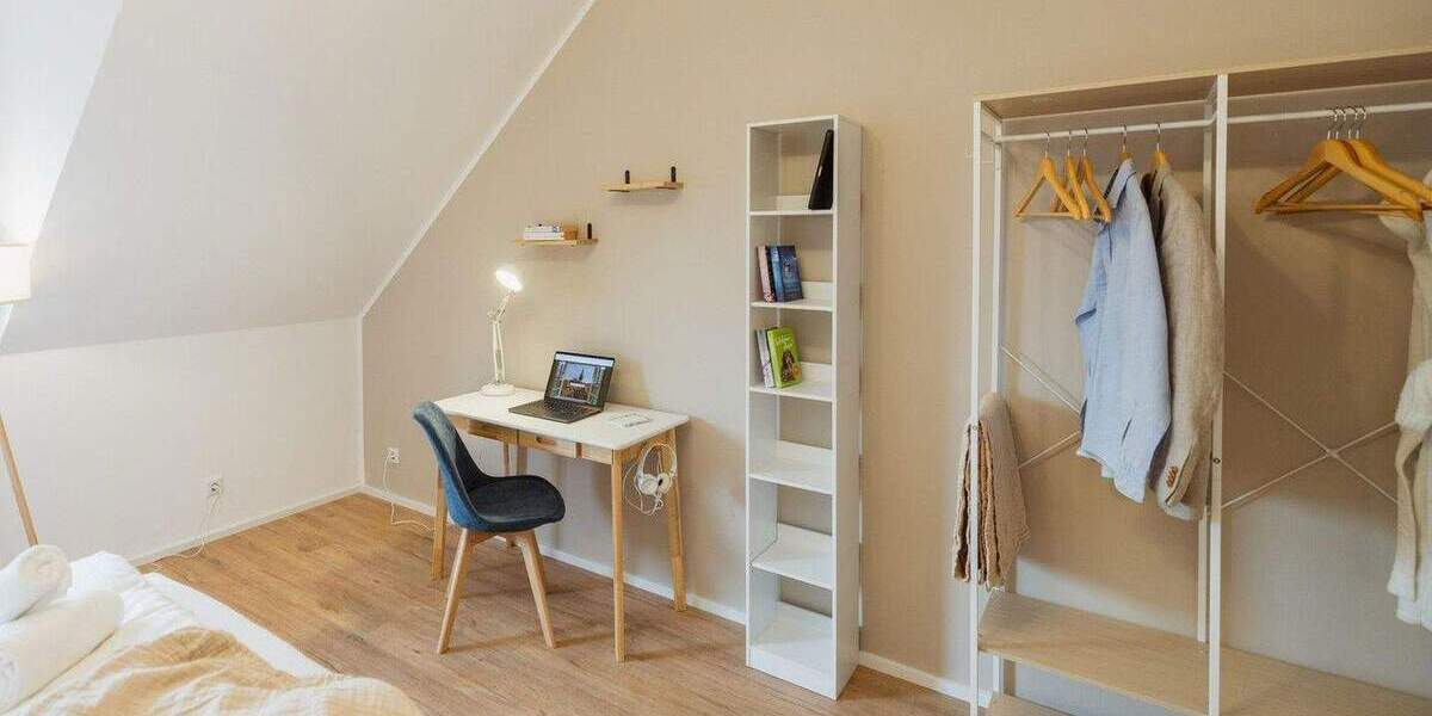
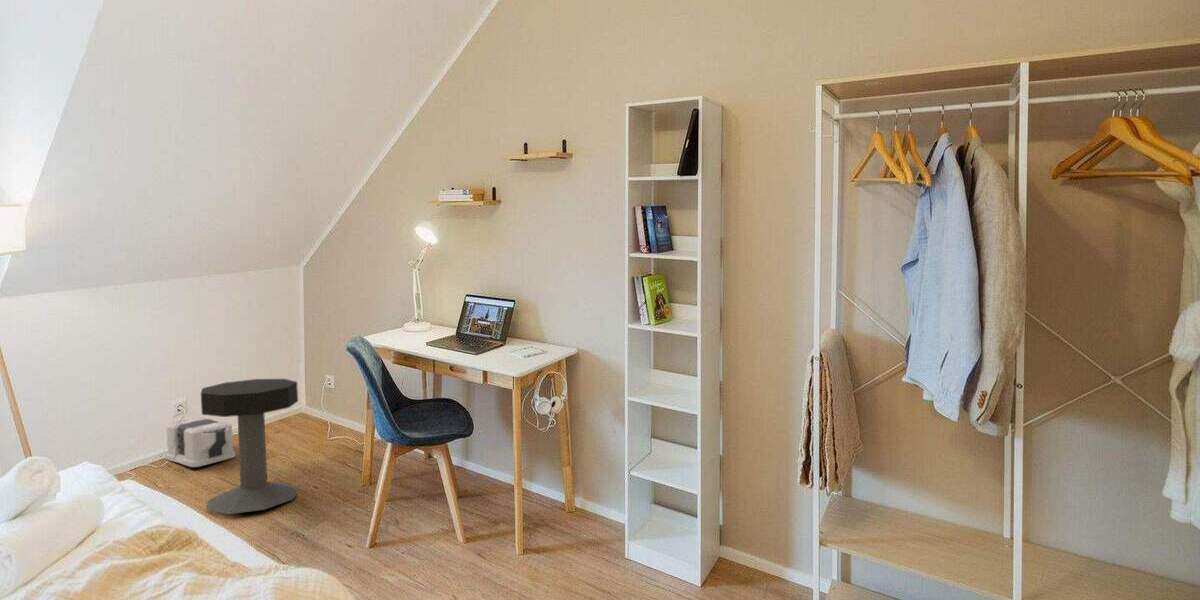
+ speaker [165,416,236,468]
+ side table [200,378,299,515]
